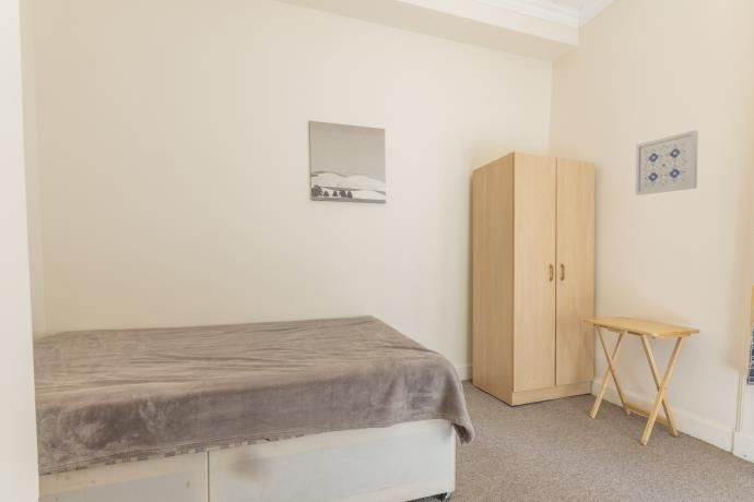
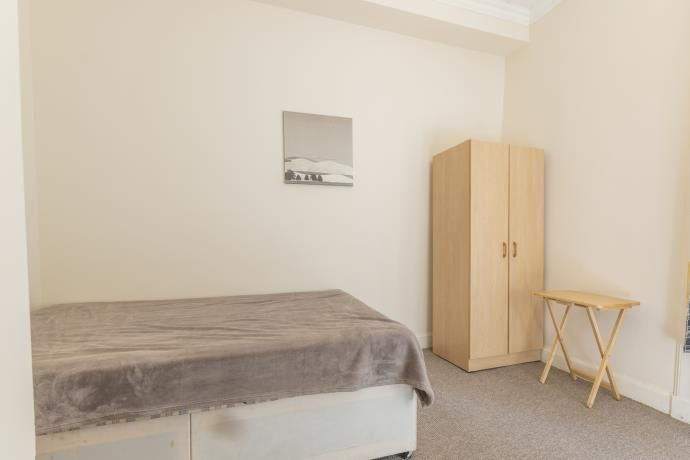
- wall art [635,129,699,196]
